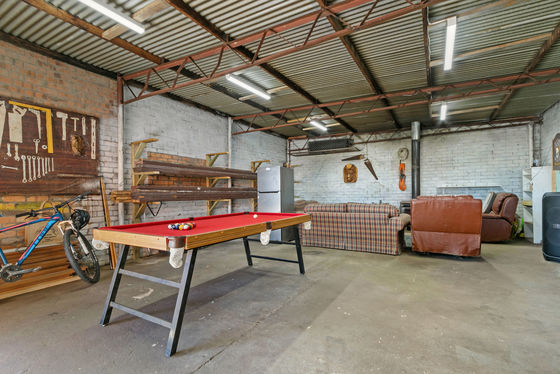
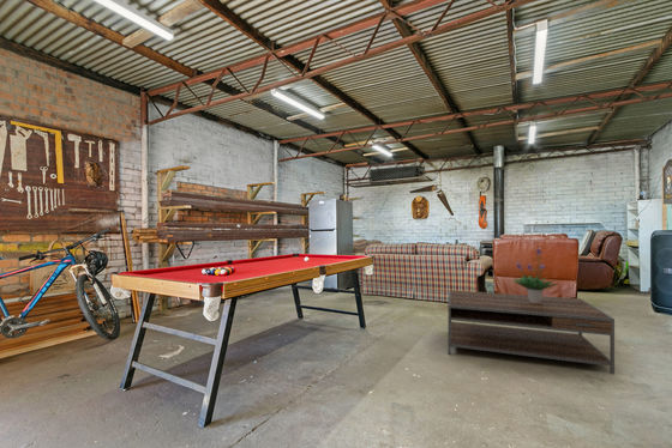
+ coffee table [446,289,616,376]
+ potted plant [511,247,558,303]
